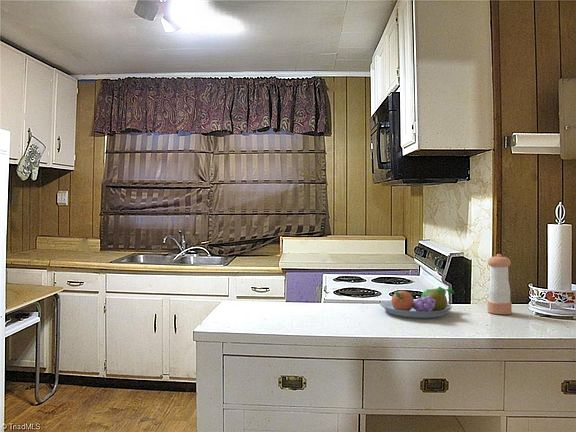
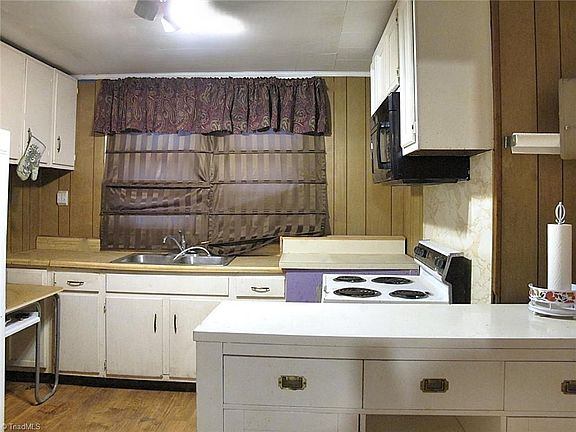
- fruit bowl [379,286,455,319]
- pepper shaker [486,253,513,315]
